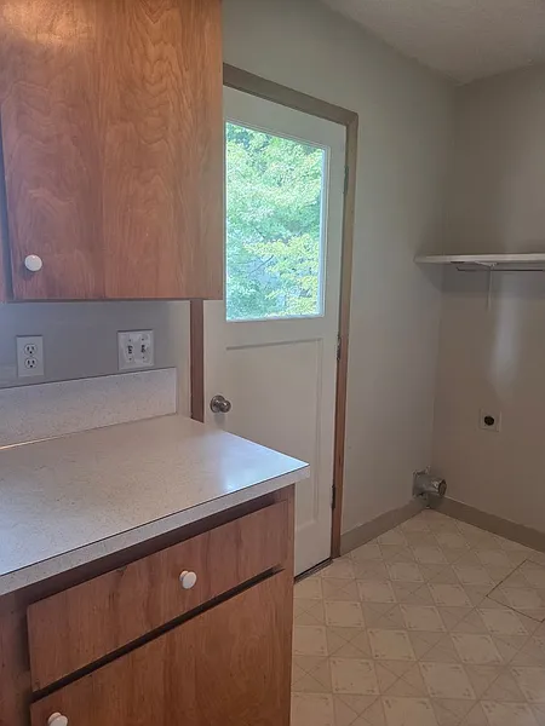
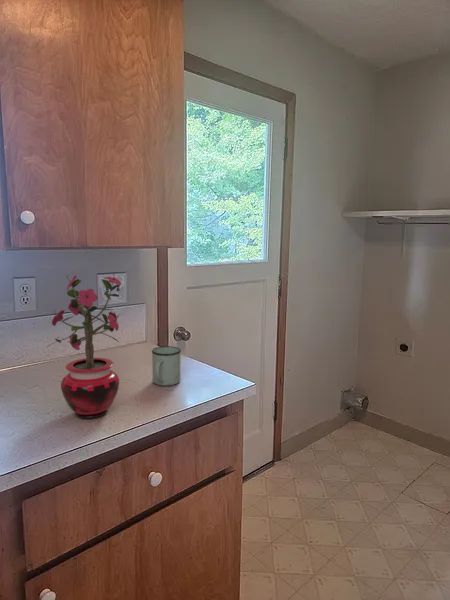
+ potted plant [46,273,122,420]
+ mug [151,345,182,387]
